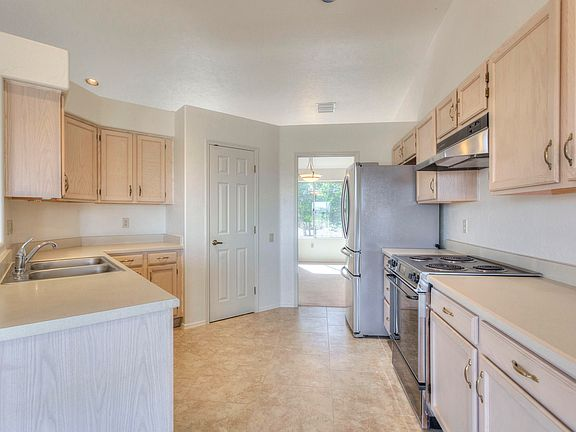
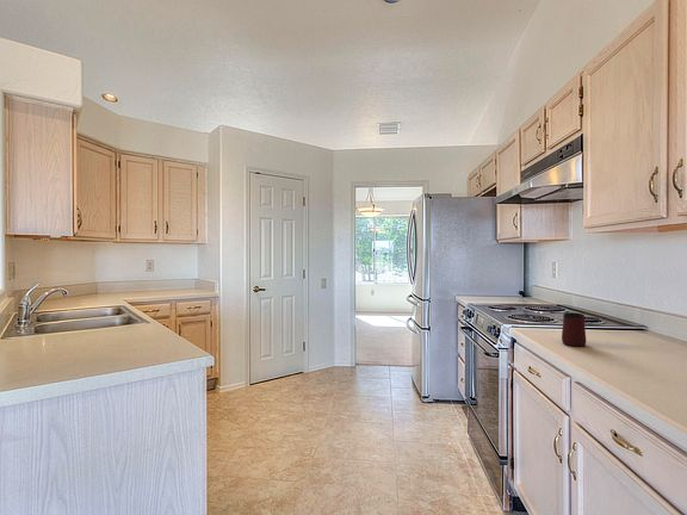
+ mug [561,311,587,348]
